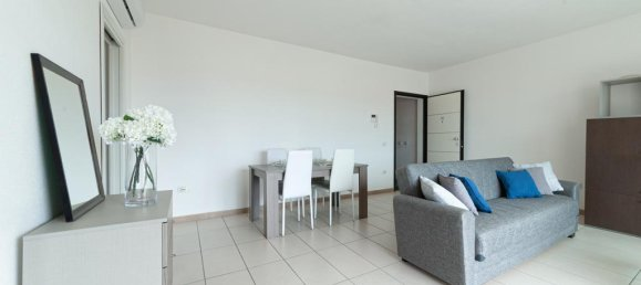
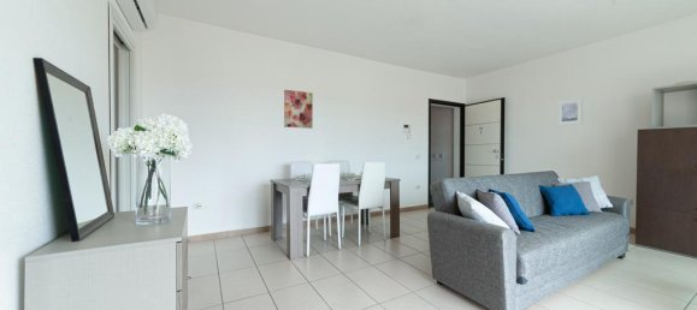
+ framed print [556,96,584,127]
+ wall art [283,89,314,130]
